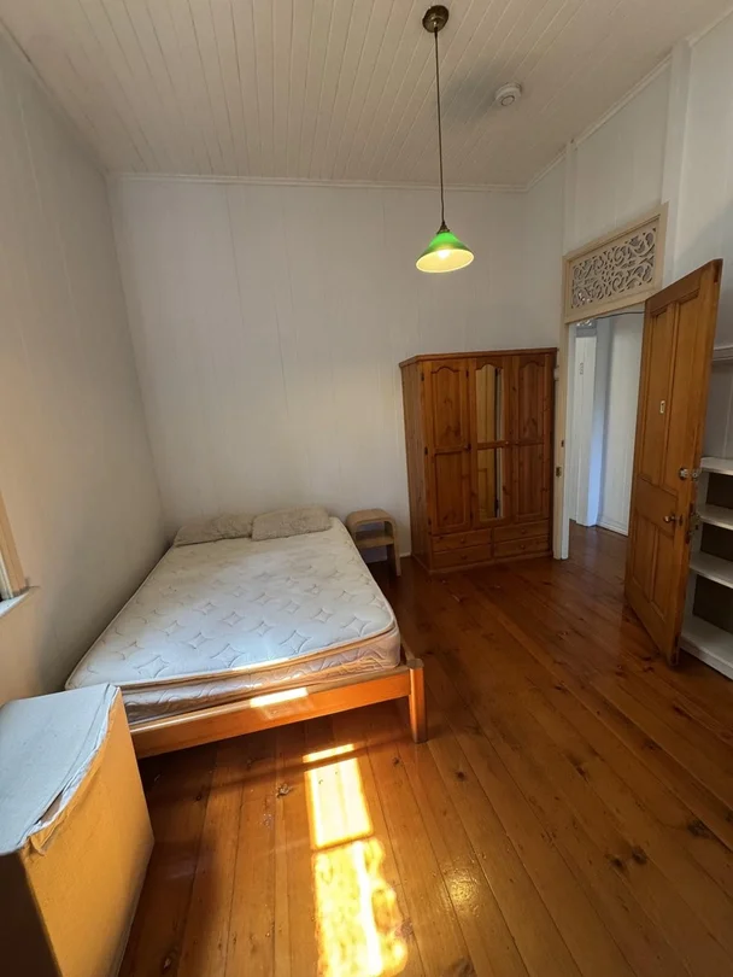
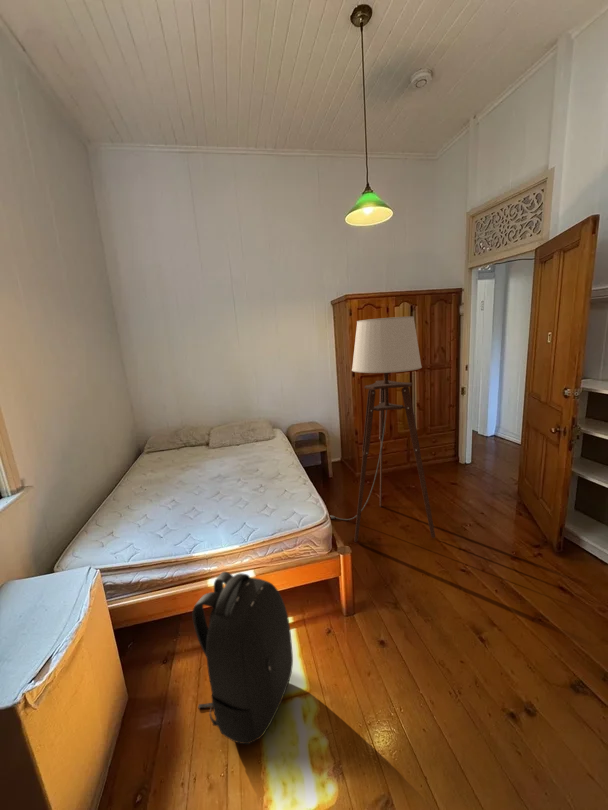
+ floor lamp [329,315,436,543]
+ backpack [191,571,294,745]
